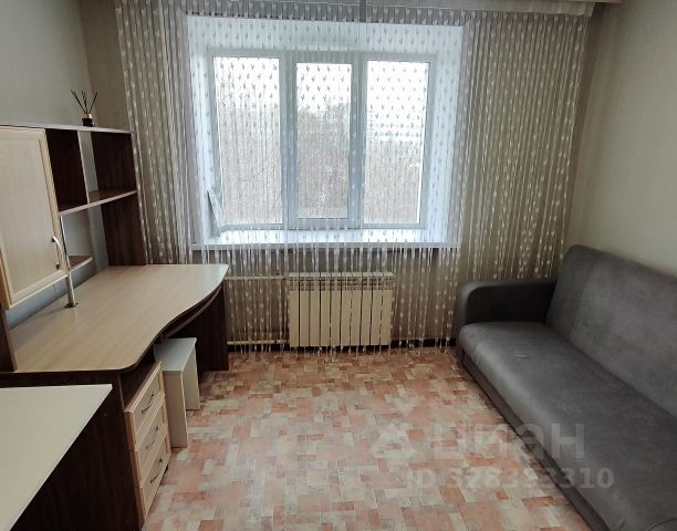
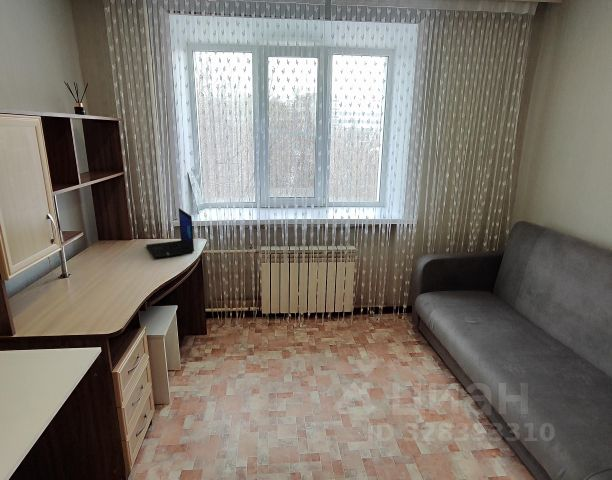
+ laptop [145,207,195,259]
